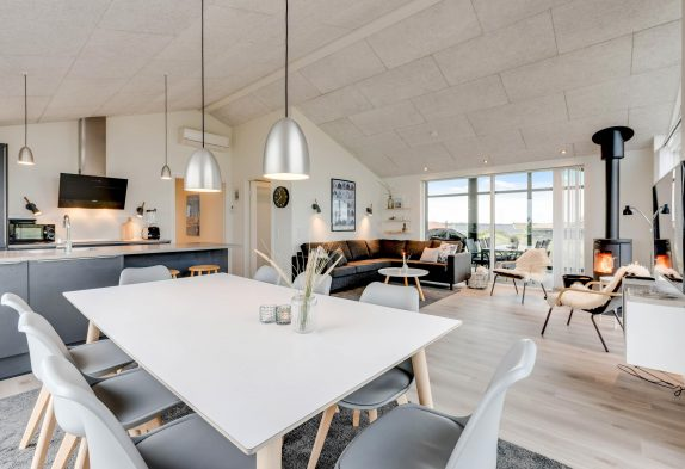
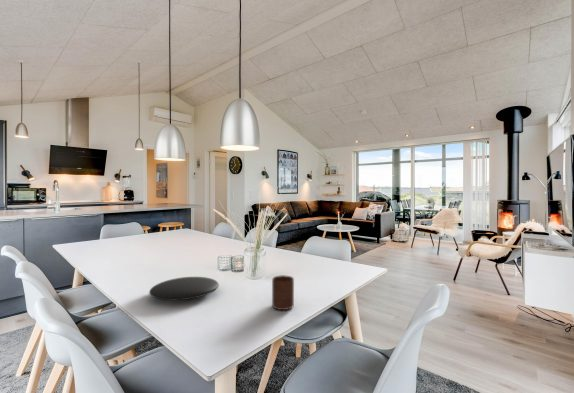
+ cup [271,274,295,311]
+ plate [148,276,220,301]
